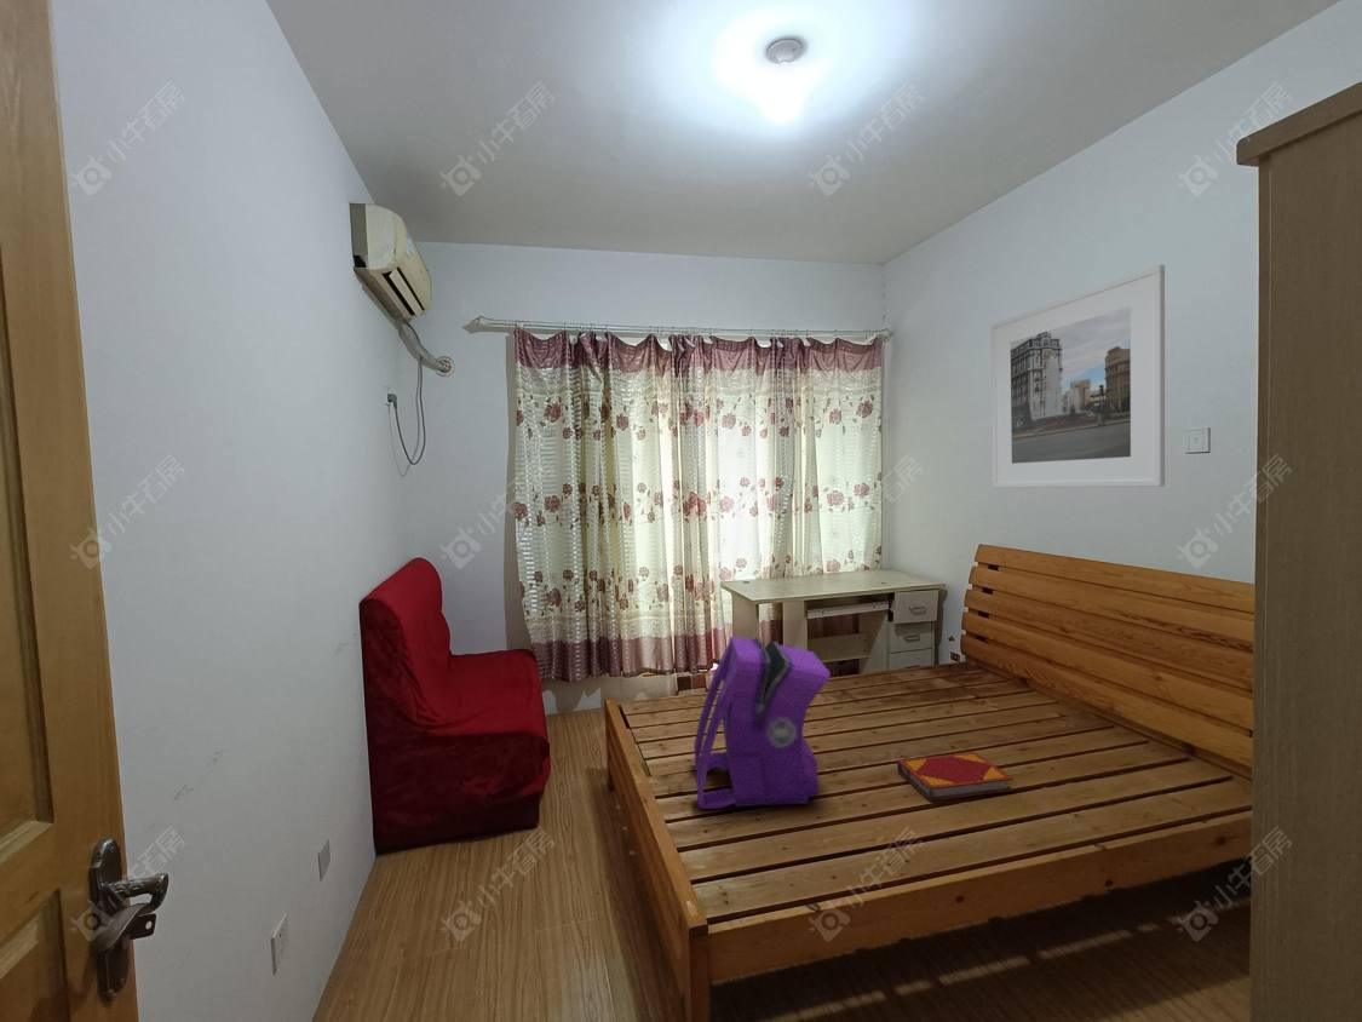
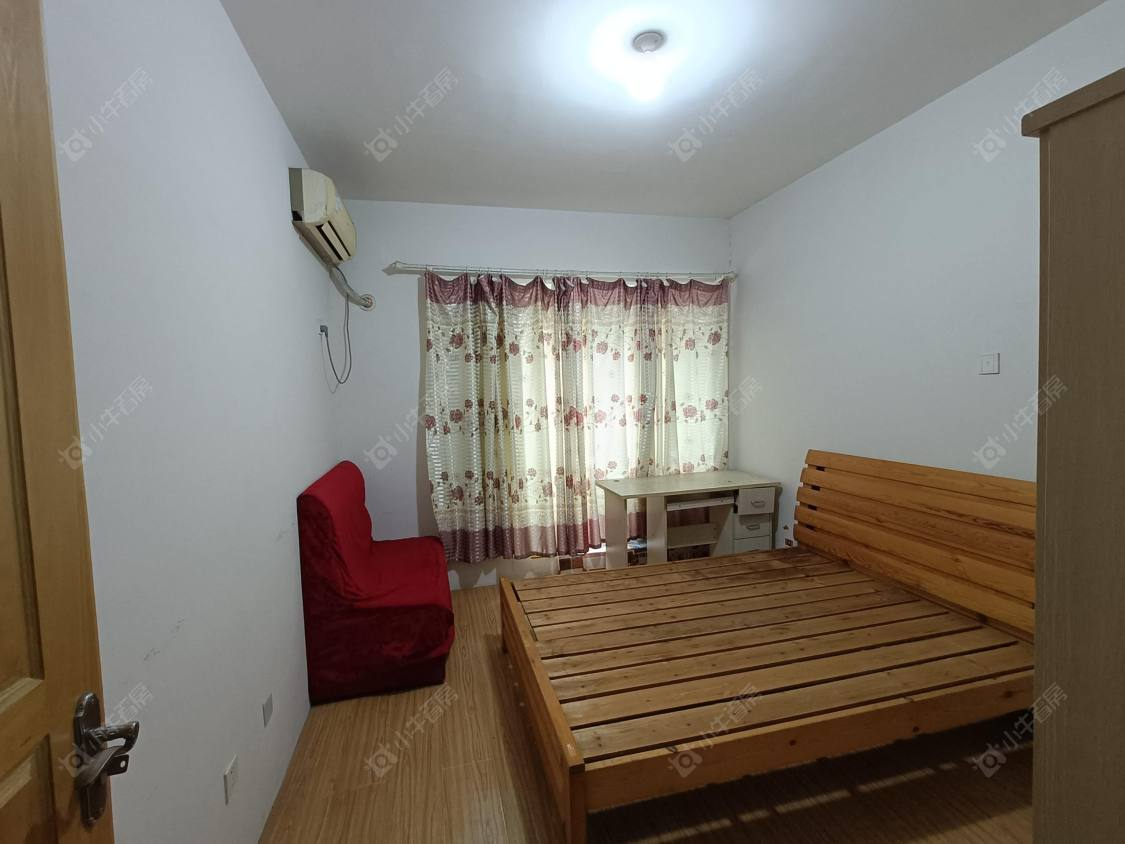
- backpack [693,636,832,810]
- hardback book [896,751,1015,803]
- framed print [989,264,1166,489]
